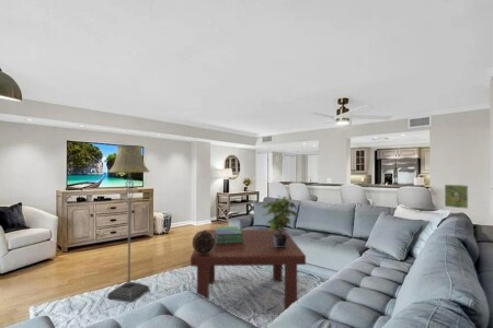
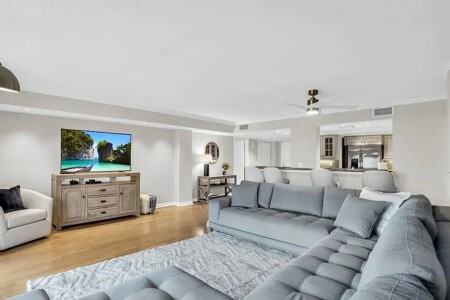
- coffee table [190,229,307,311]
- stack of books [215,225,243,244]
- floor lamp [106,144,151,303]
- potted plant [261,194,299,247]
- decorative sphere [192,230,215,254]
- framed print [444,184,469,210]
